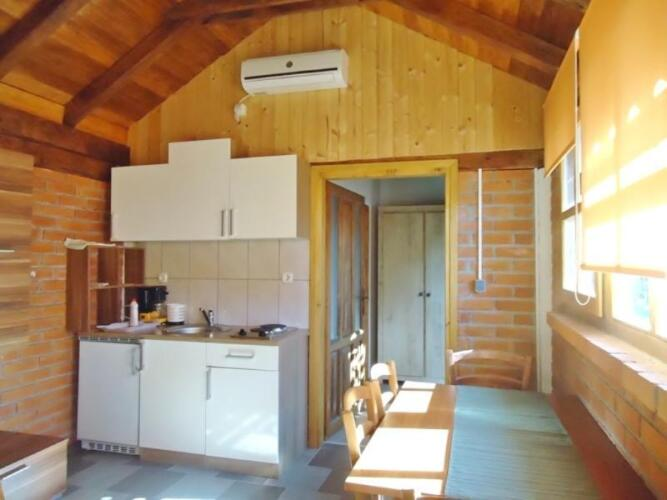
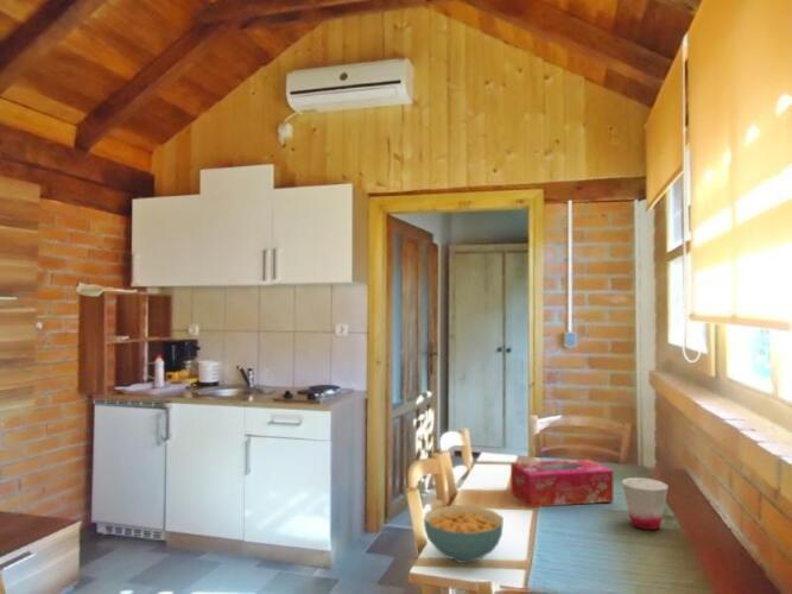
+ cup [621,476,670,531]
+ cereal bowl [423,504,505,564]
+ tissue box [509,457,615,508]
